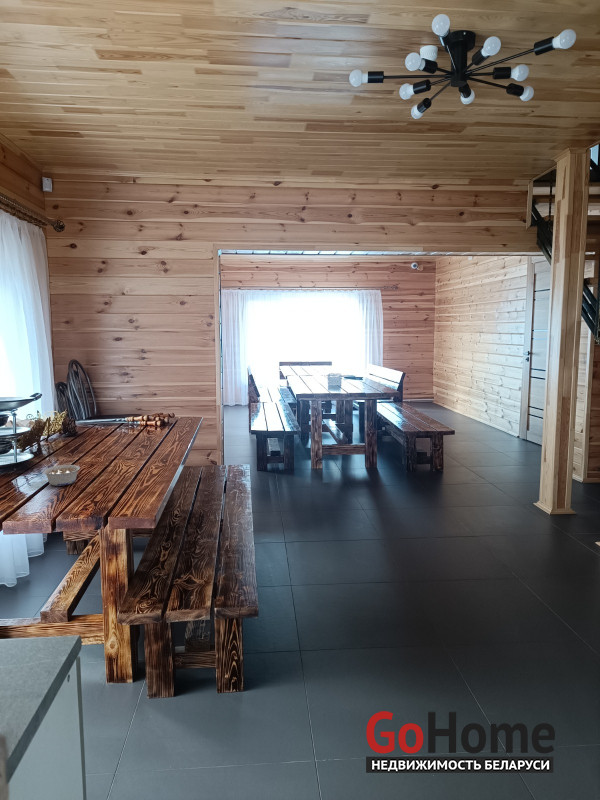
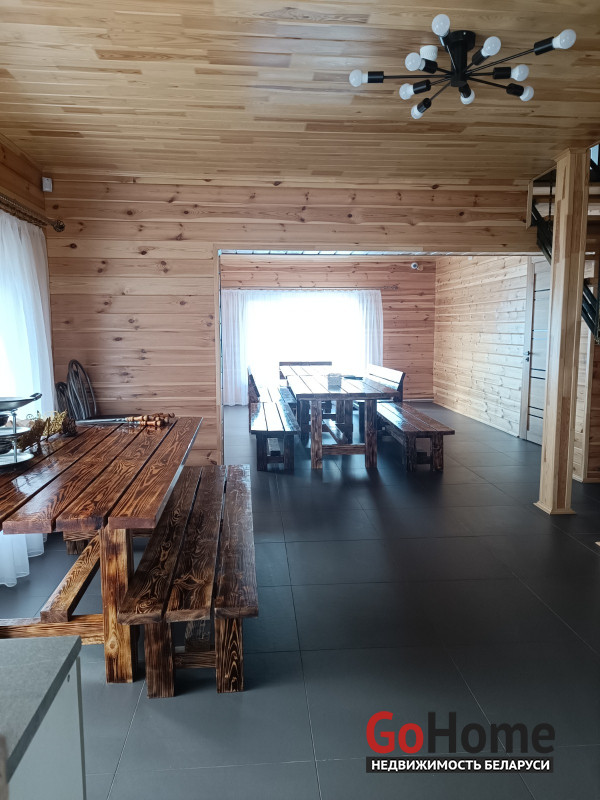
- legume [42,464,81,487]
